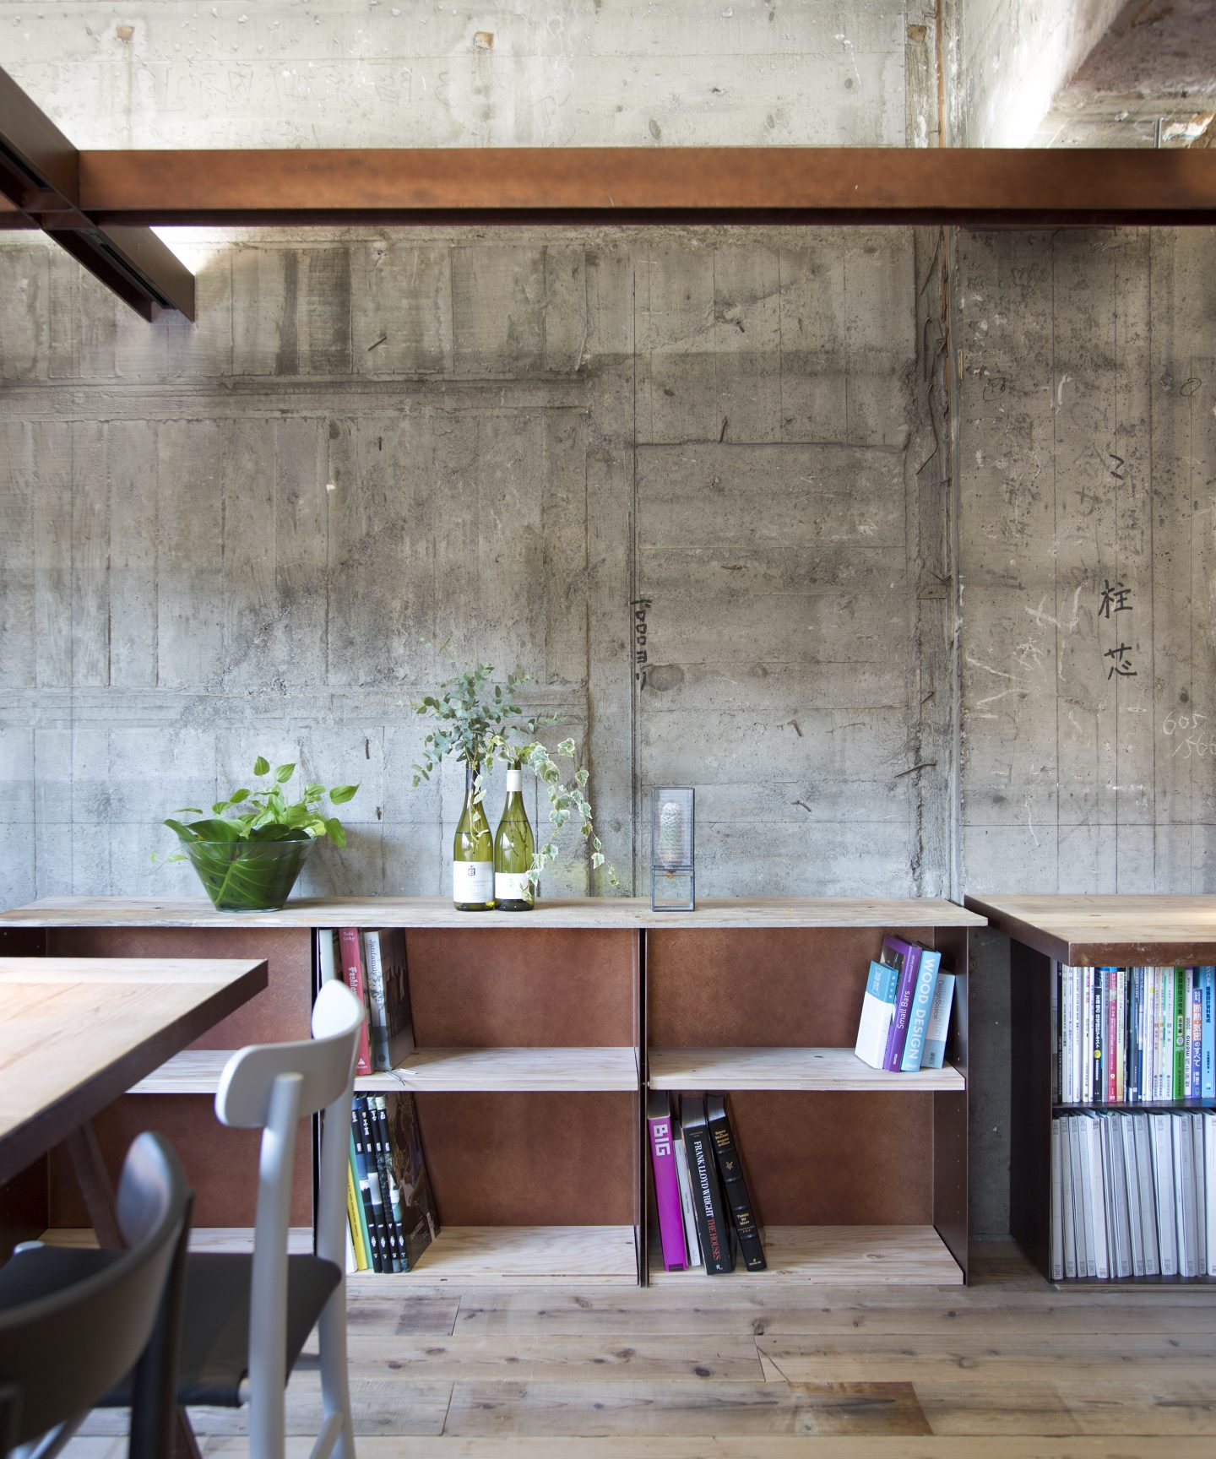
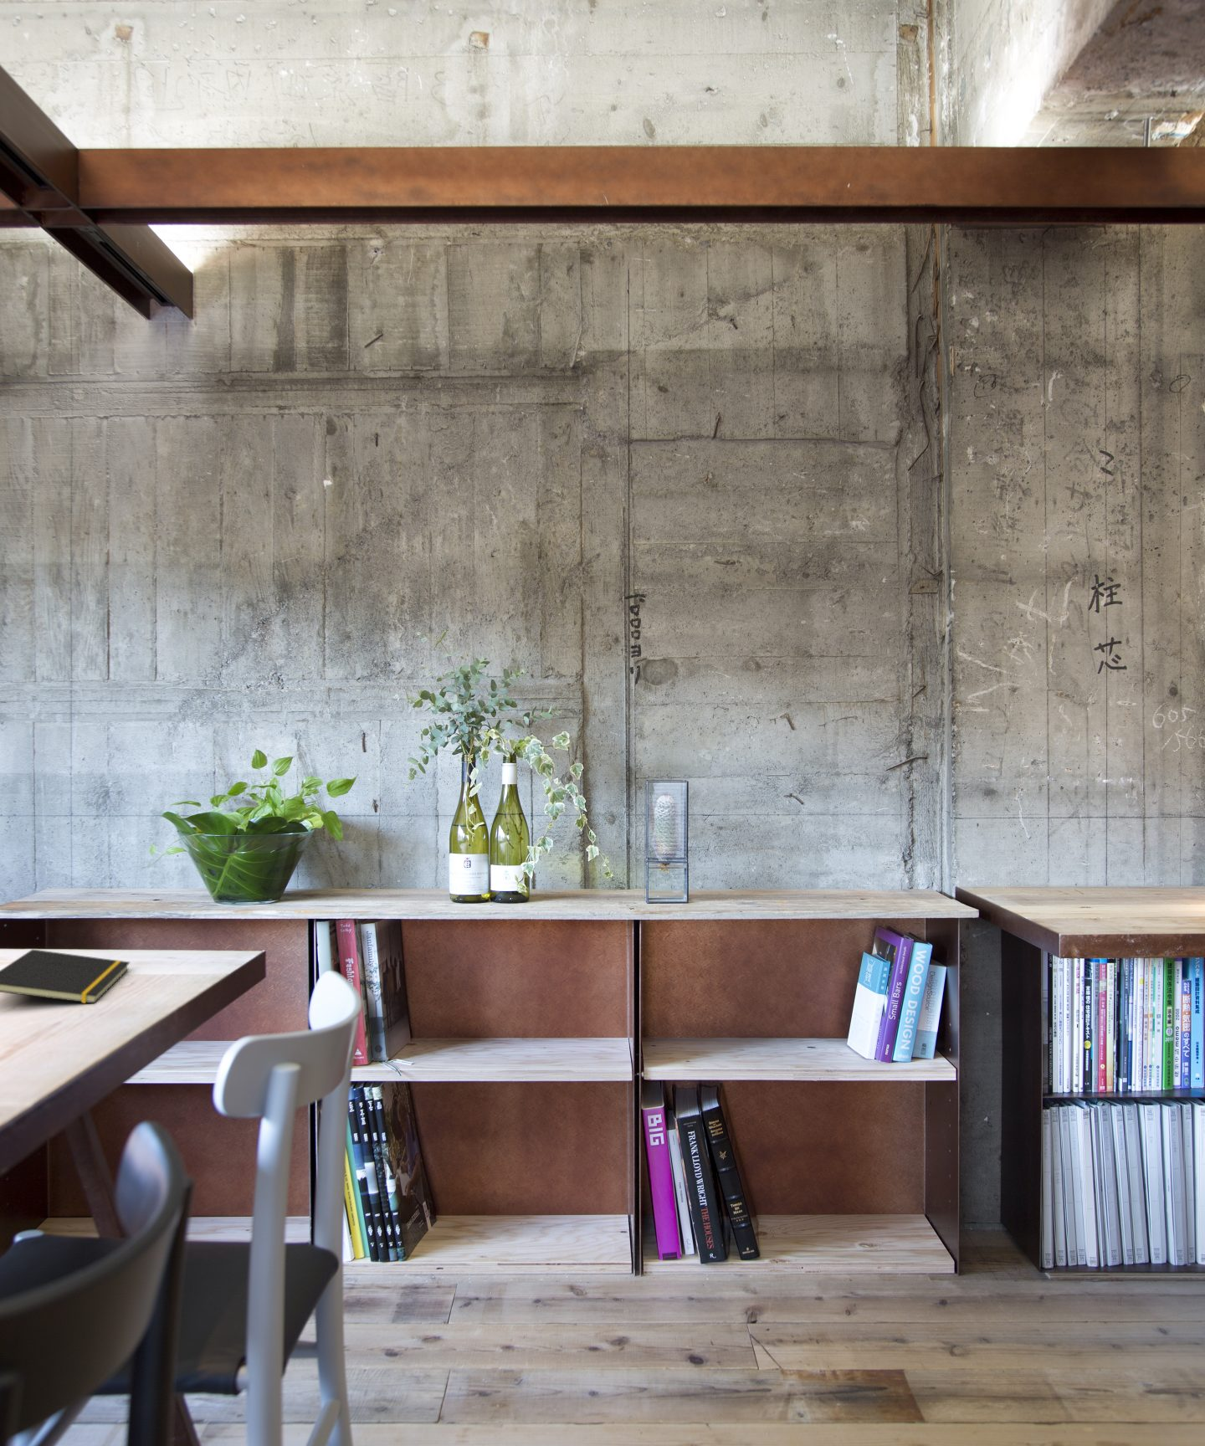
+ notepad [0,949,131,1004]
